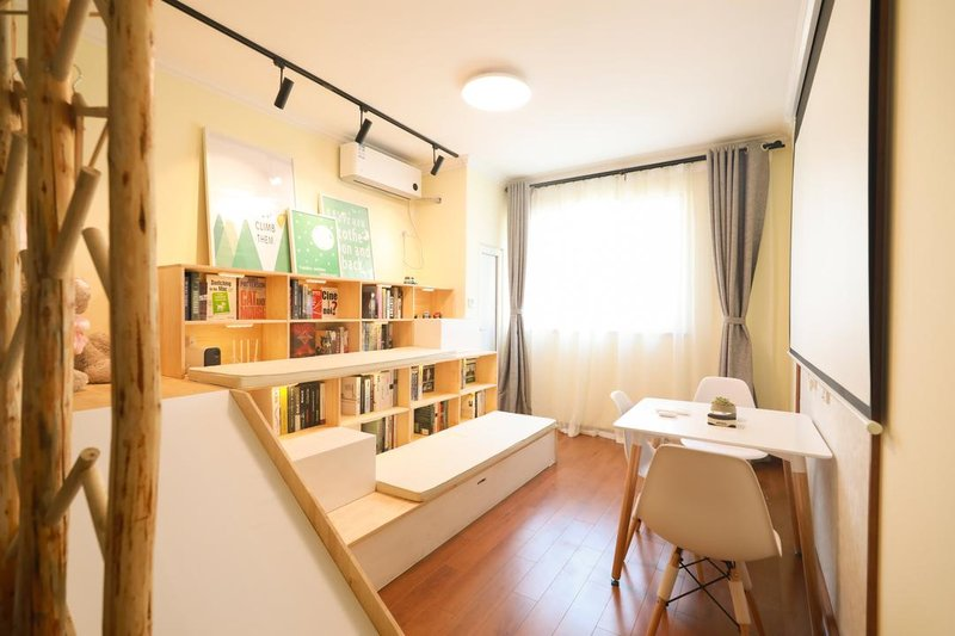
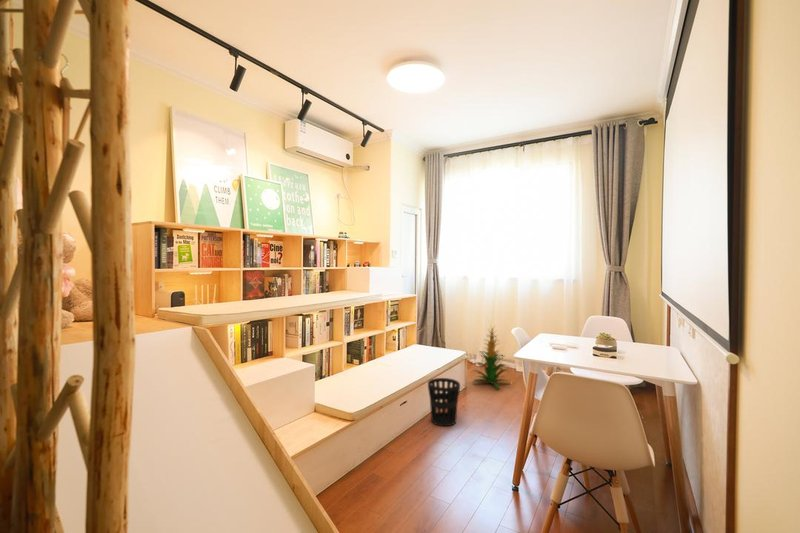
+ wastebasket [427,377,461,427]
+ indoor plant [471,325,511,390]
